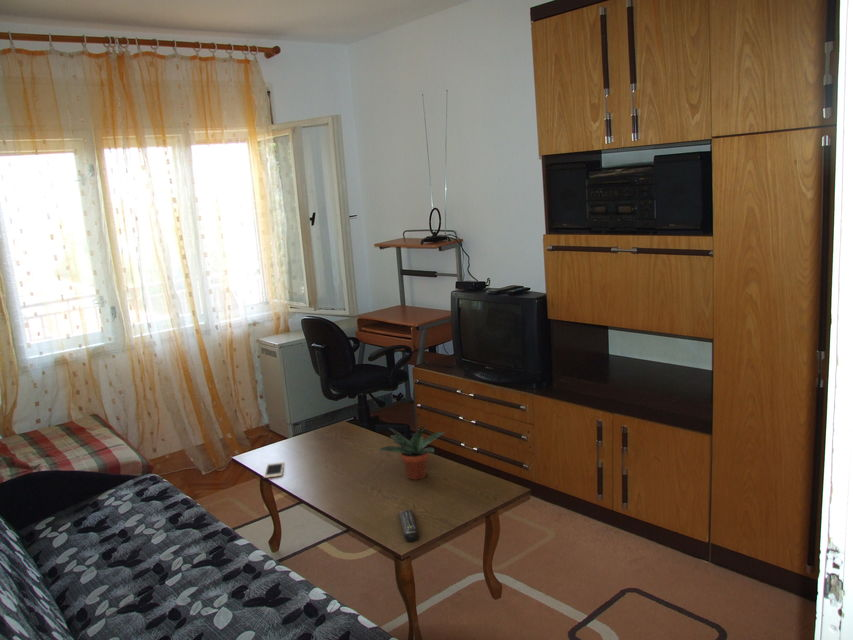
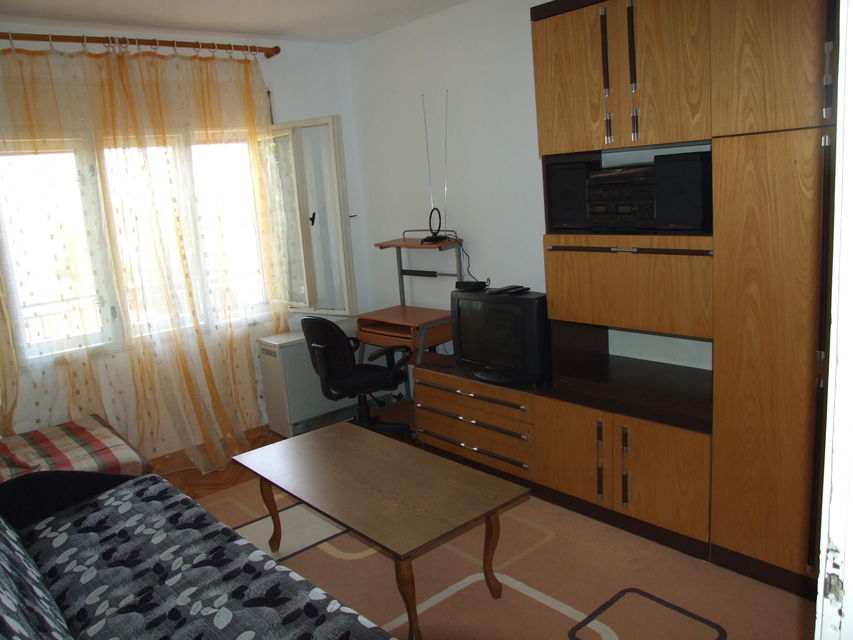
- potted plant [377,424,447,481]
- cell phone [263,461,285,479]
- remote control [398,509,419,542]
